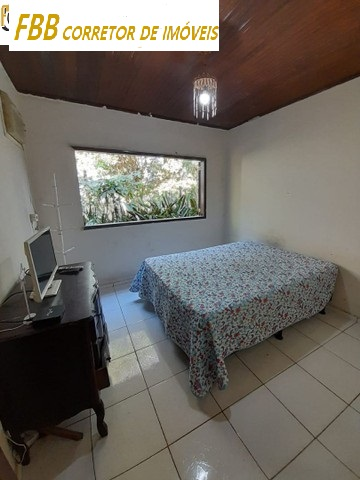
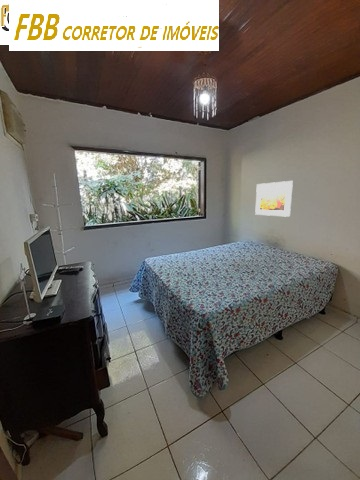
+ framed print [254,180,294,218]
